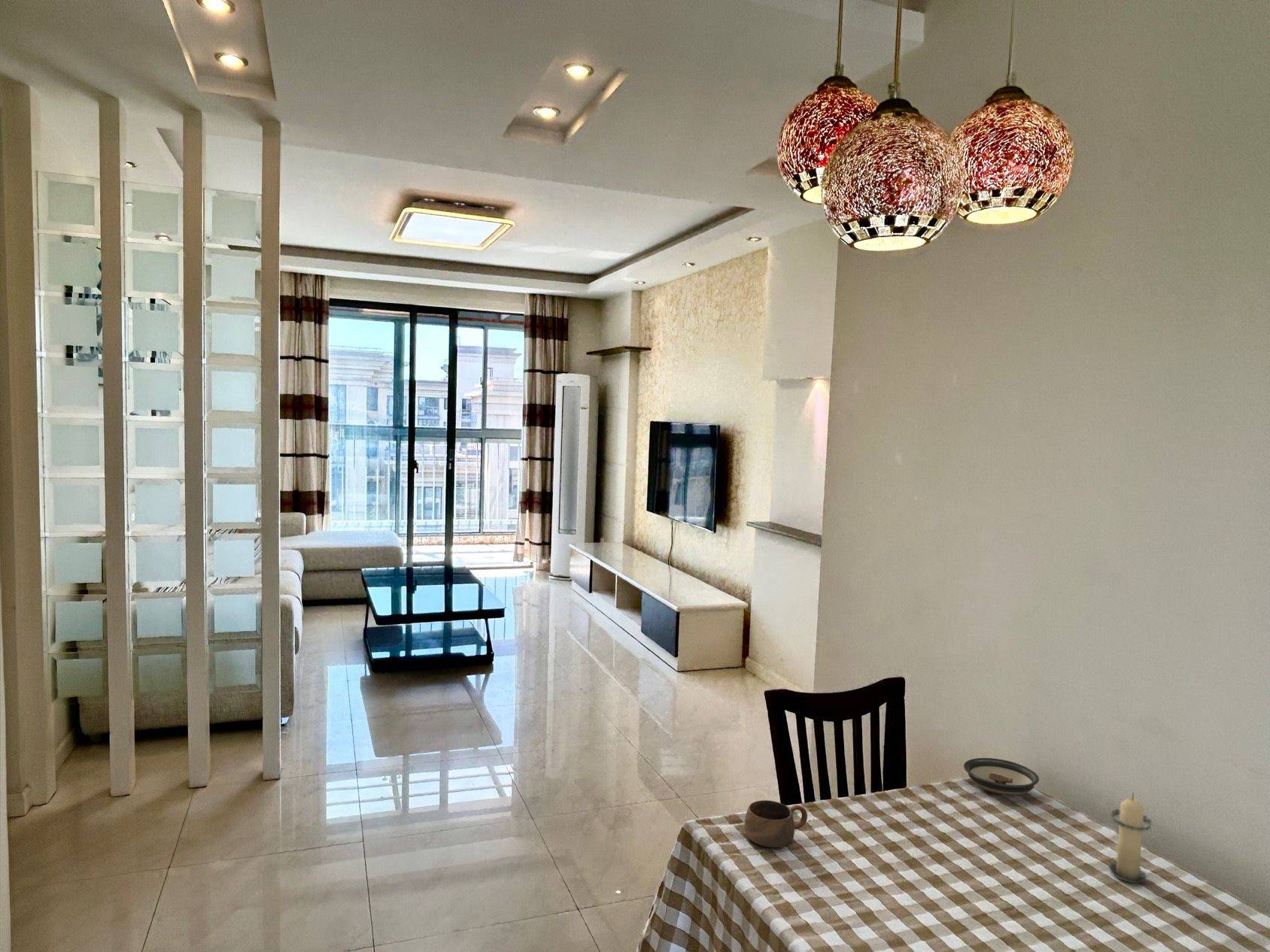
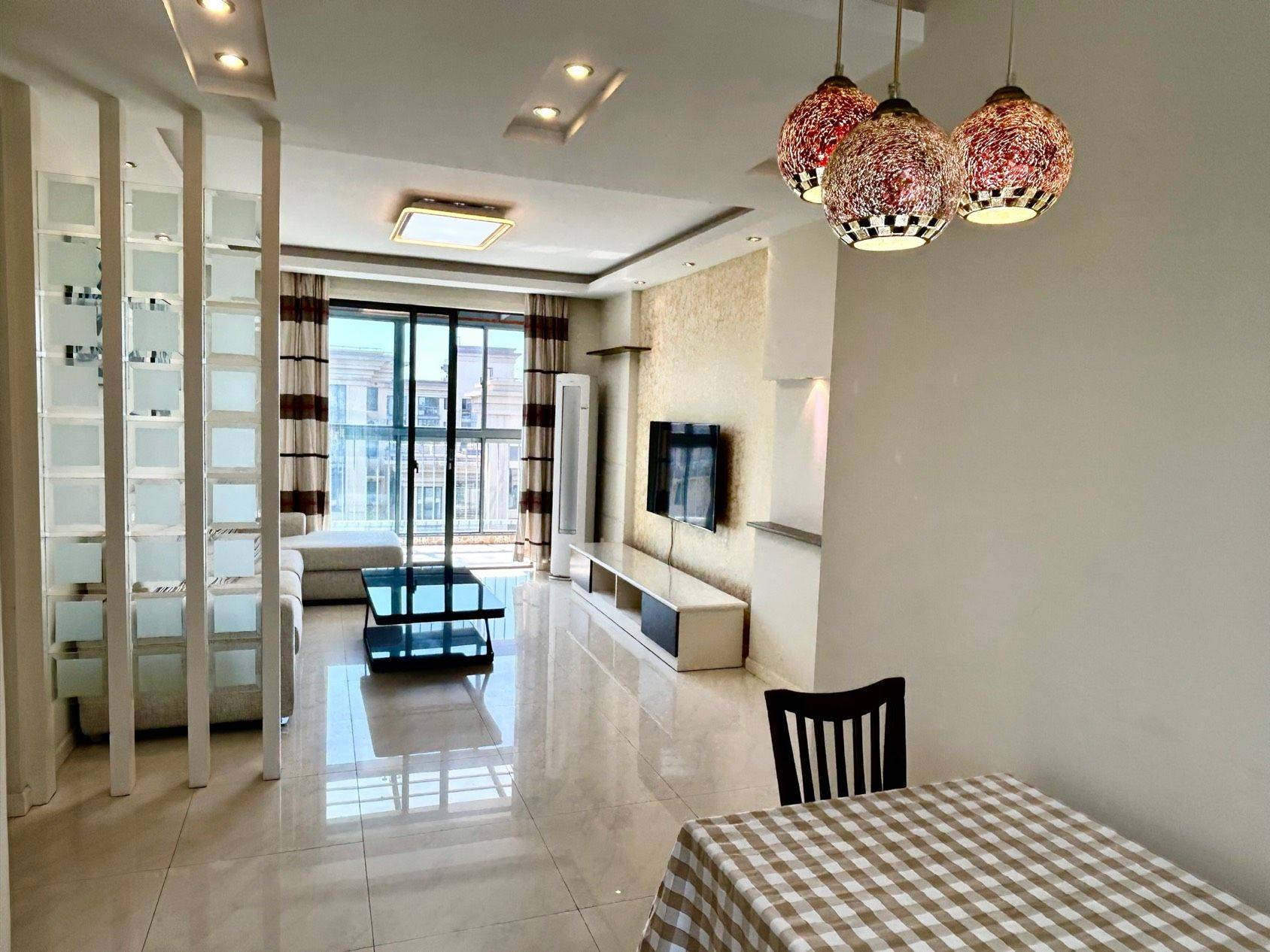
- saucer [963,757,1040,796]
- cup [744,799,808,848]
- candle [1107,792,1153,884]
